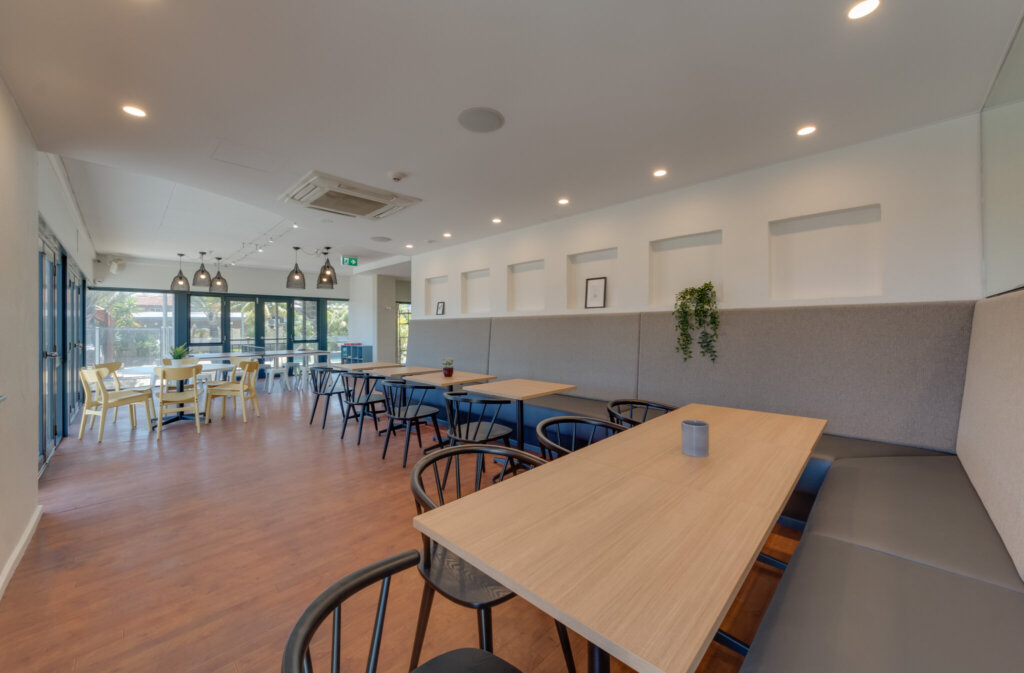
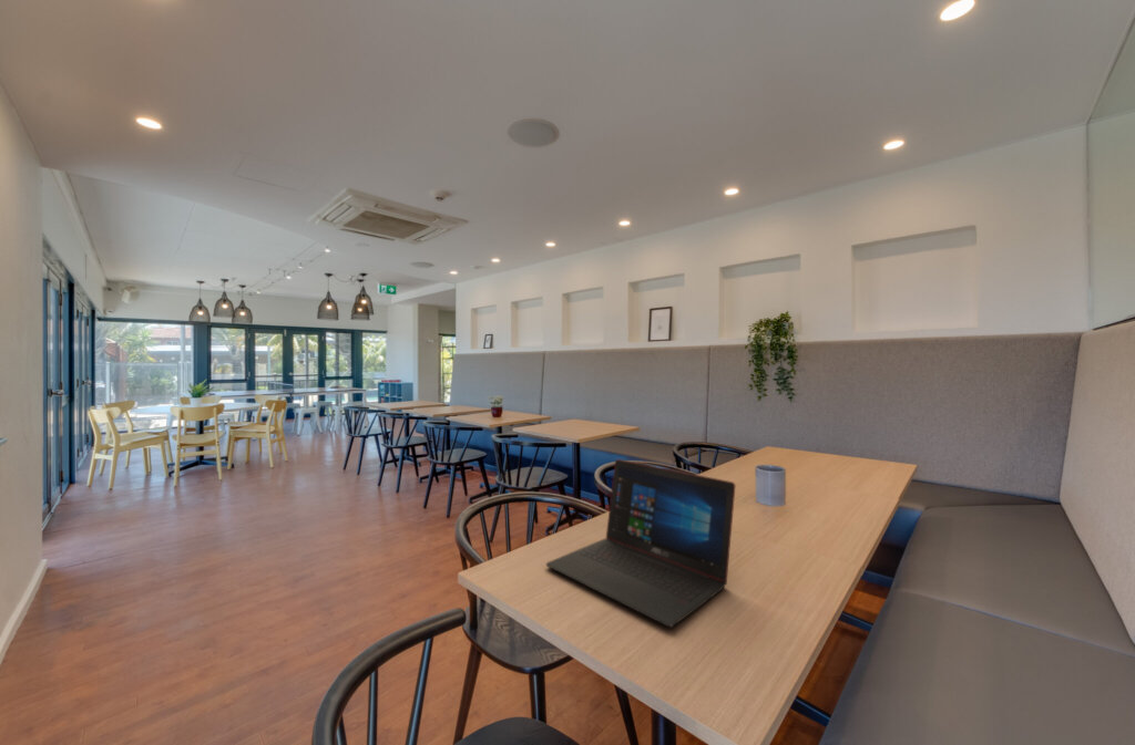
+ laptop [545,458,736,628]
